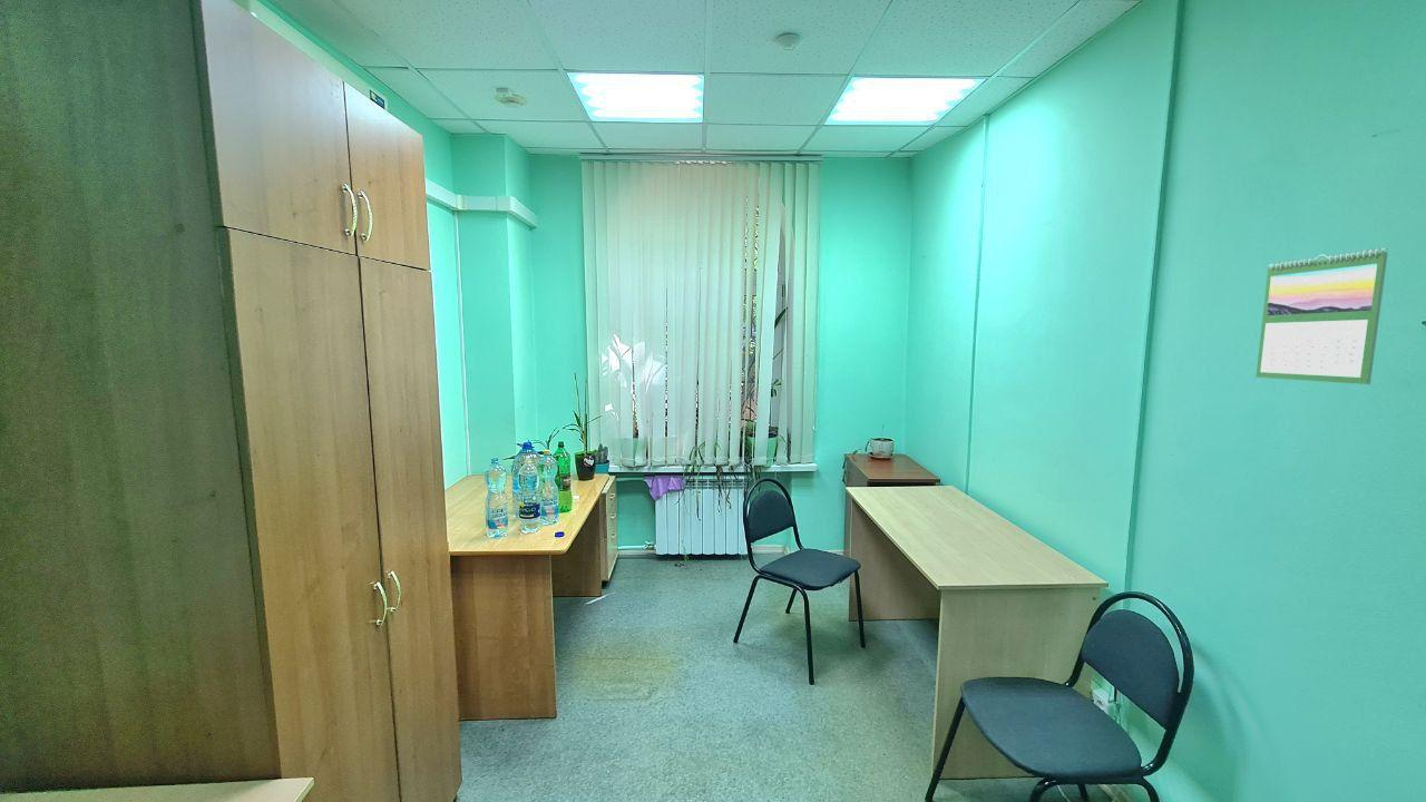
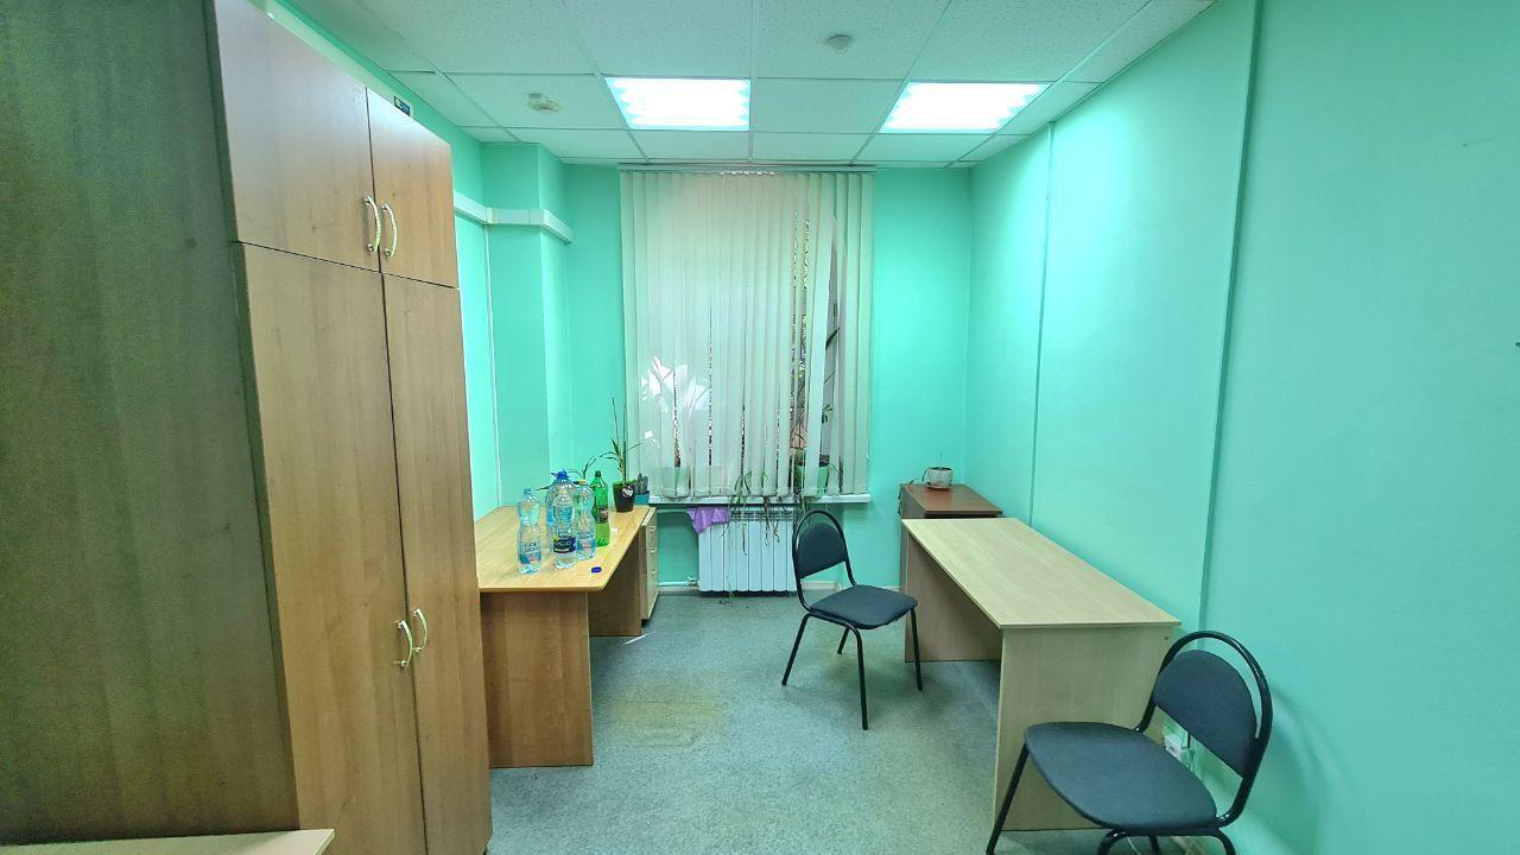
- calendar [1254,247,1389,385]
